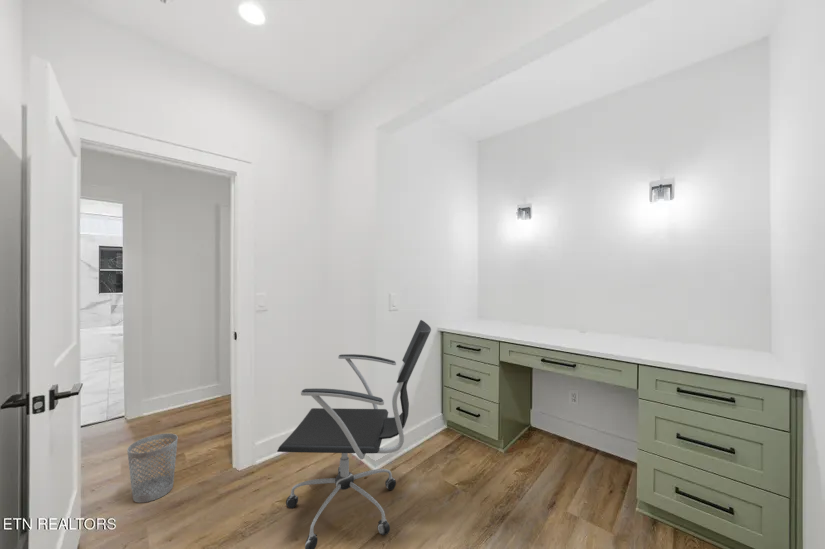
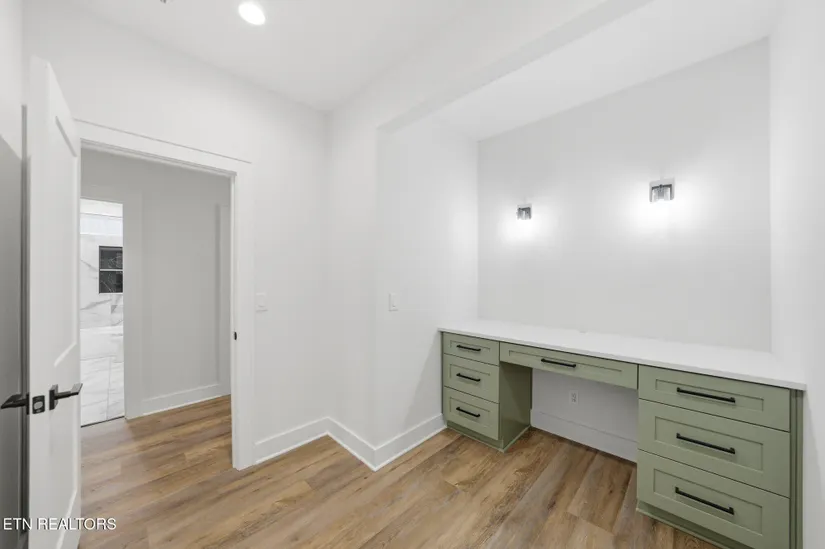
- office chair [276,319,432,549]
- wastebasket [126,432,179,504]
